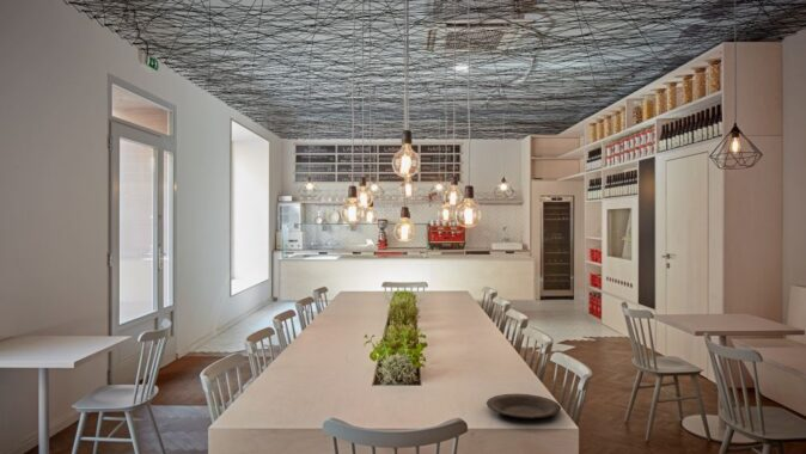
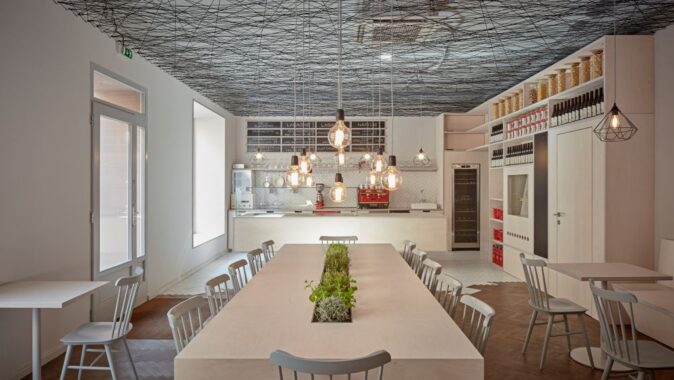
- plate [486,393,562,421]
